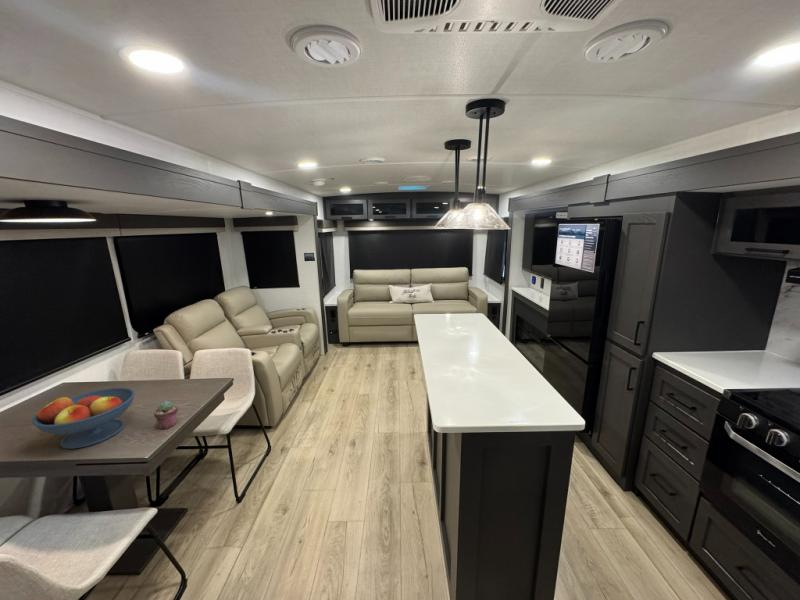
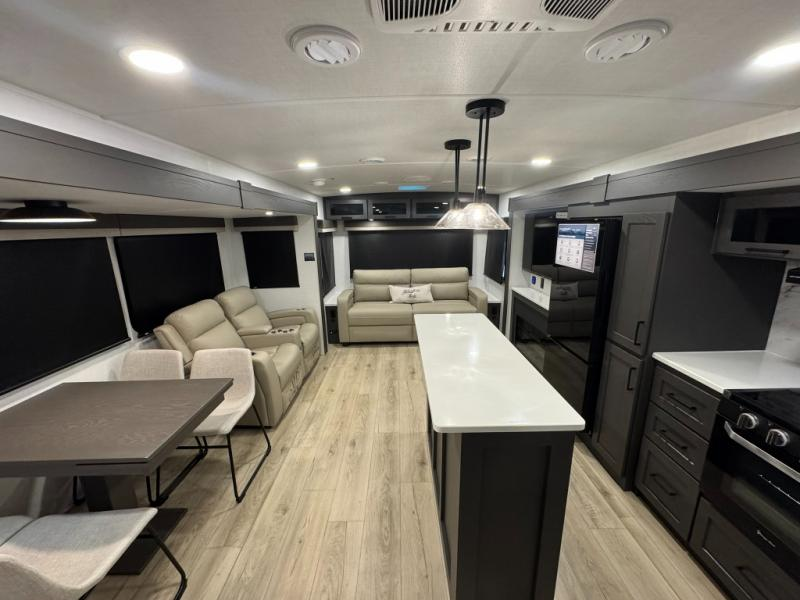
- fruit bowl [31,387,136,450]
- potted succulent [153,400,179,430]
